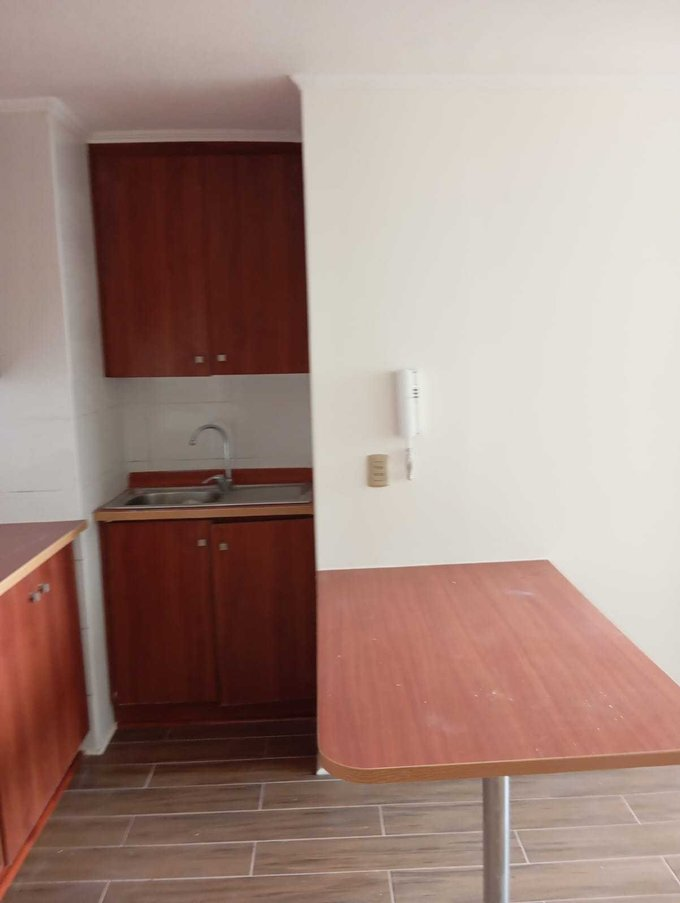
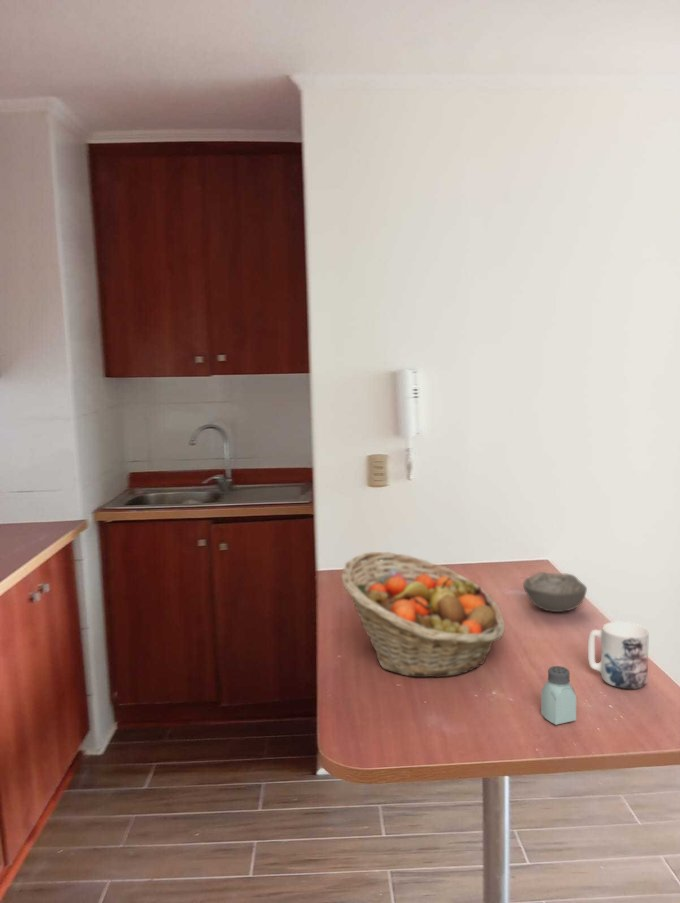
+ bowl [522,571,588,613]
+ mug [587,621,650,690]
+ saltshaker [540,665,577,726]
+ fruit basket [340,551,506,678]
